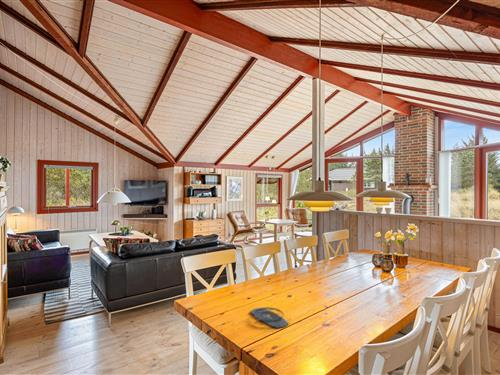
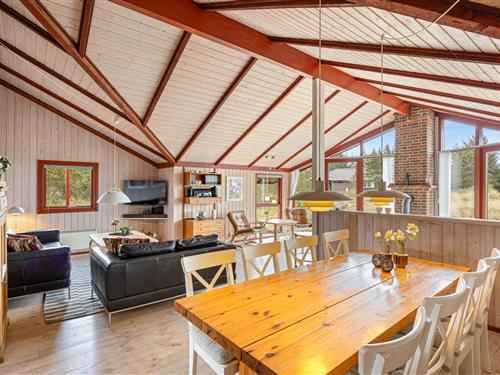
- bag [249,293,290,329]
